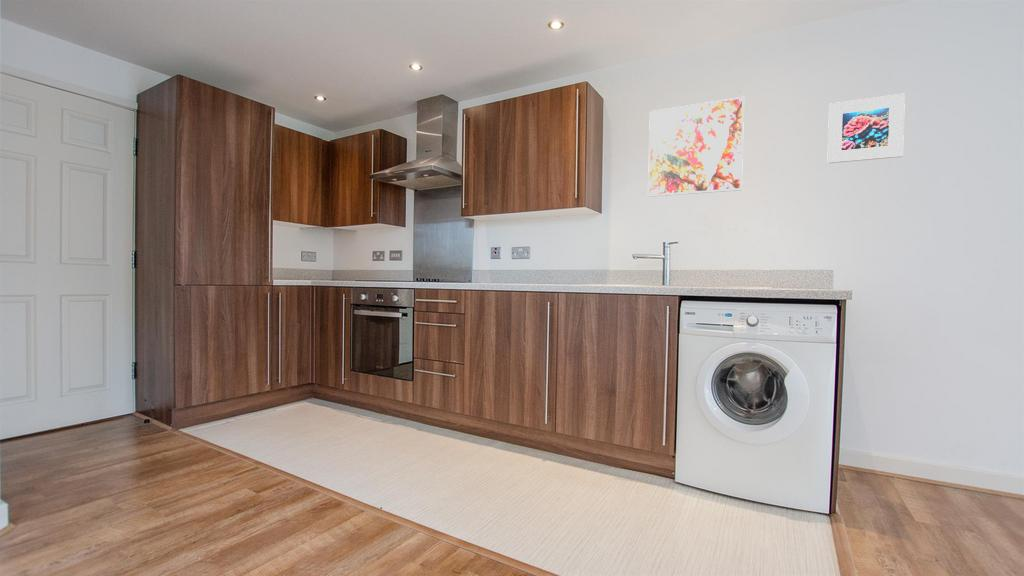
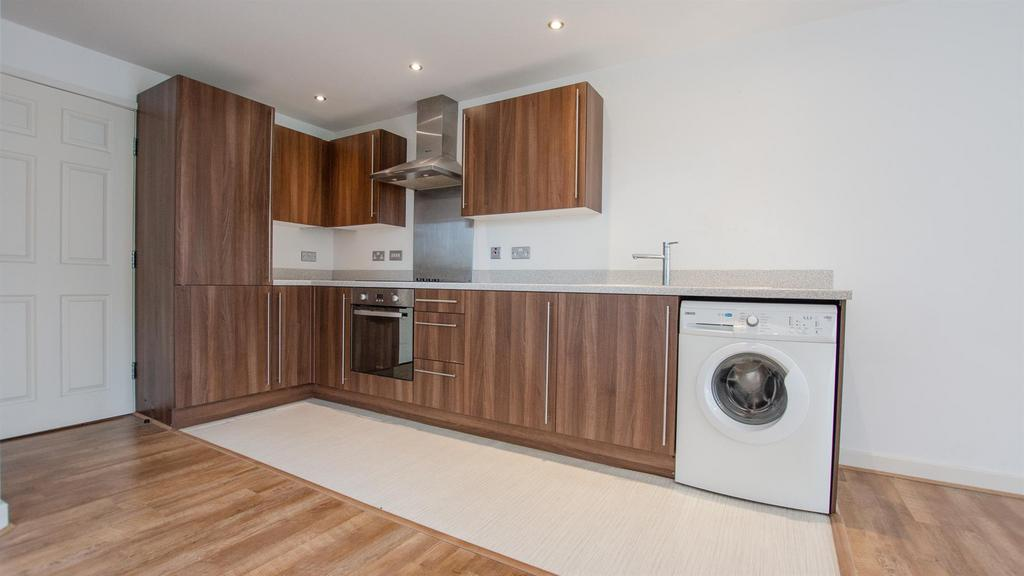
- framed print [826,93,906,164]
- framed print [647,96,745,198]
